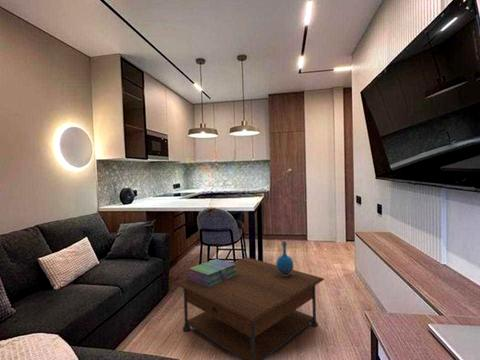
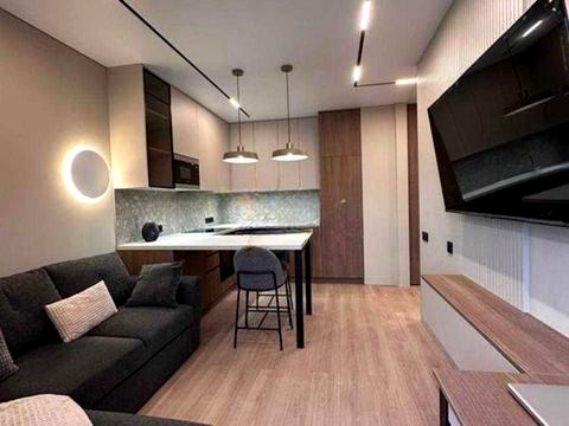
- coffee table [174,256,325,360]
- stack of books [186,258,237,287]
- bottle [275,240,295,276]
